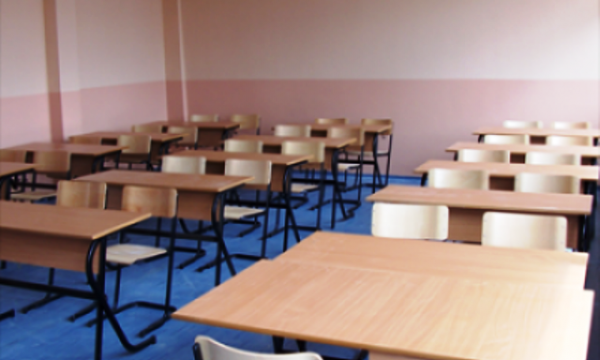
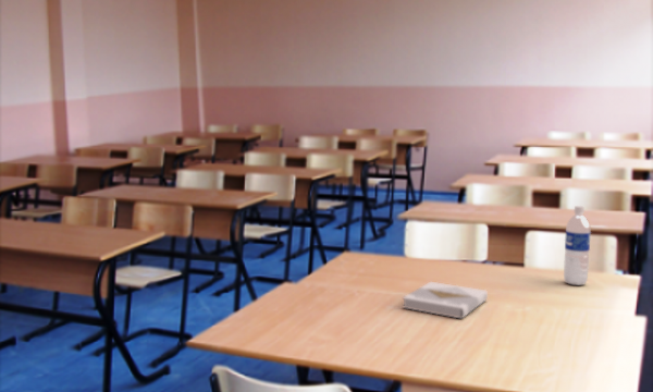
+ book [402,281,489,320]
+ water bottle [563,205,592,286]
